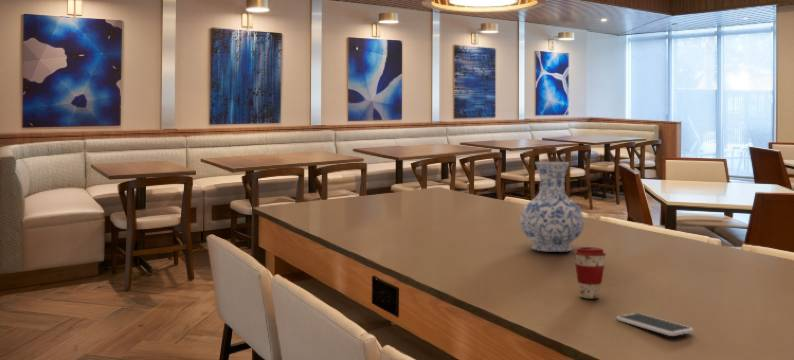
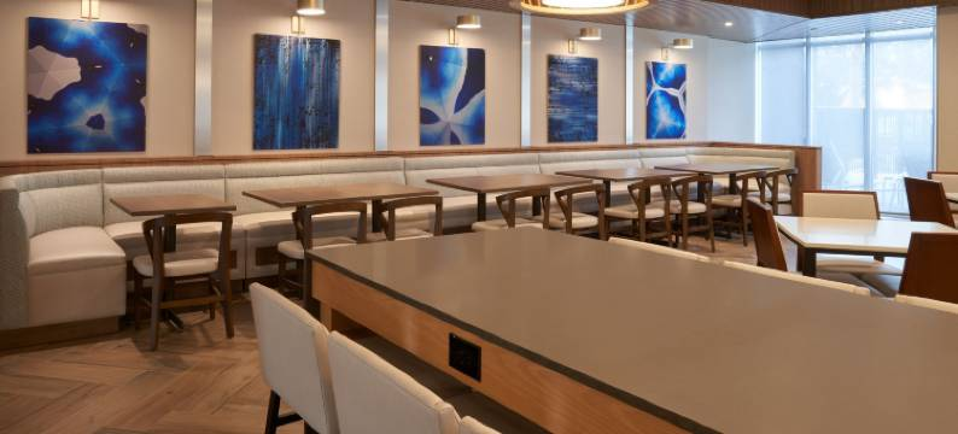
- vase [519,161,585,253]
- coffee cup [573,246,607,300]
- smartphone [615,312,694,337]
